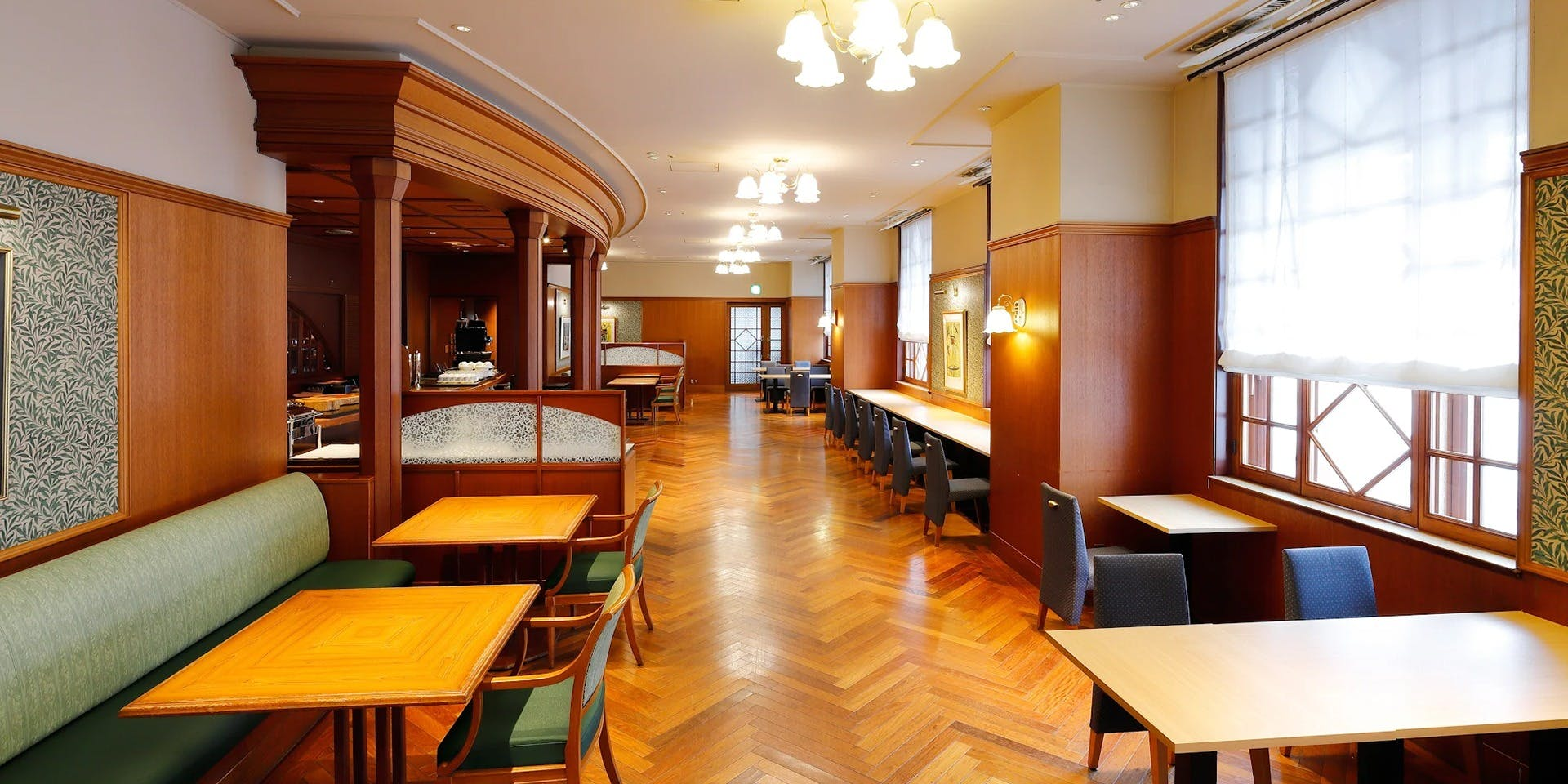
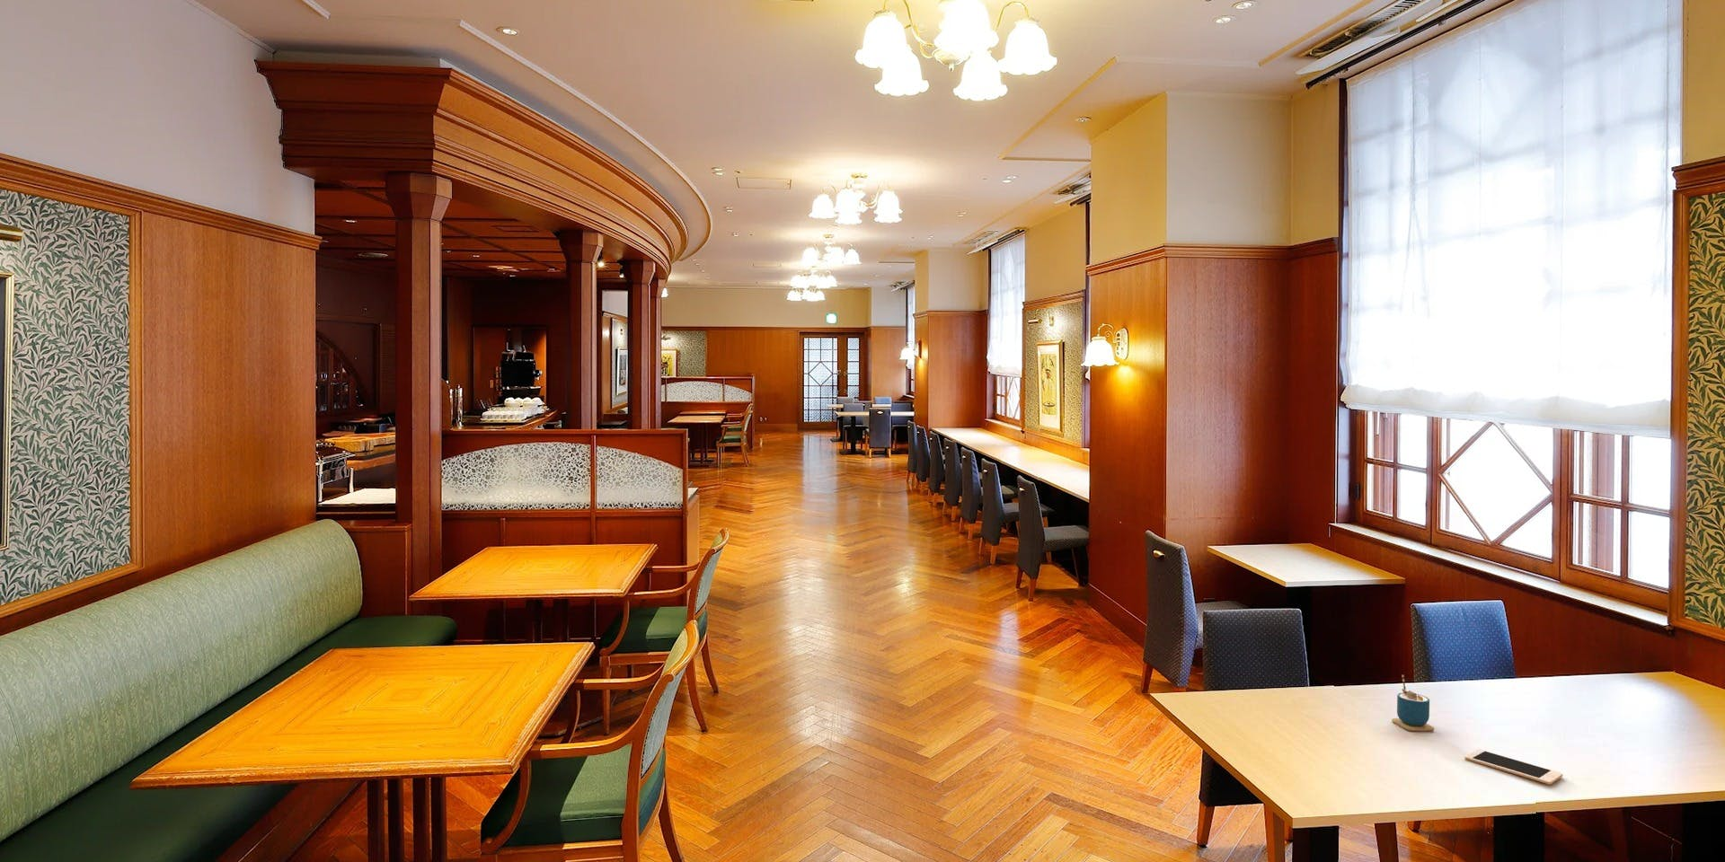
+ cell phone [1463,748,1563,785]
+ cup [1392,674,1435,732]
